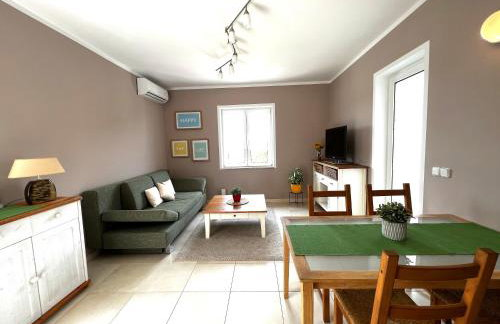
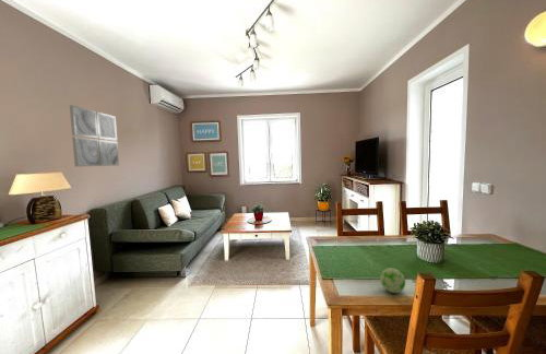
+ wall art [69,104,120,168]
+ decorative ball [379,267,406,294]
